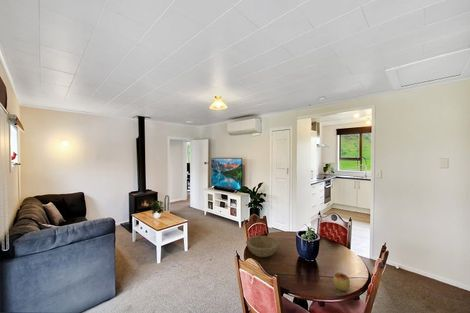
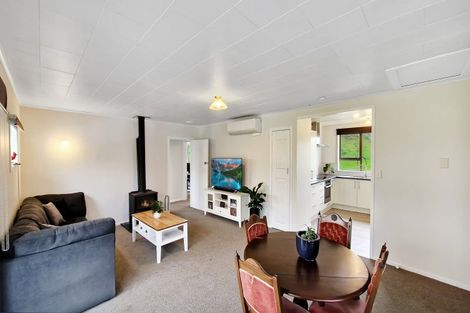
- apple [333,272,351,292]
- bowl [245,235,280,258]
